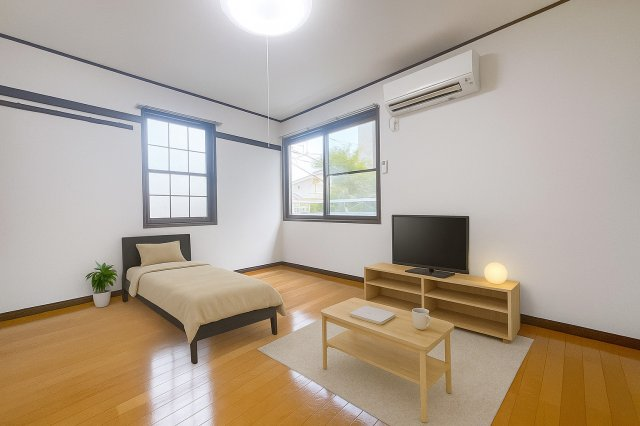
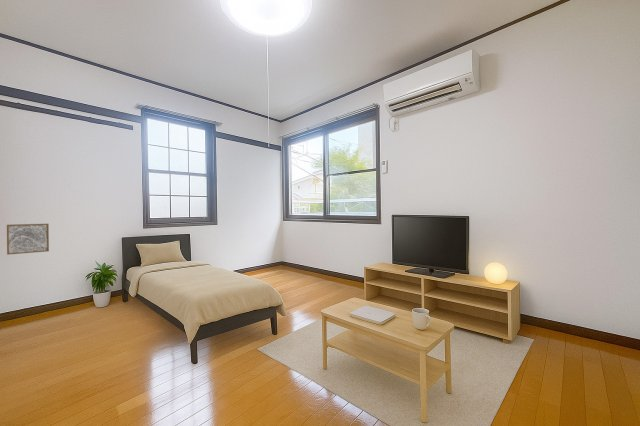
+ wall art [6,223,50,256]
